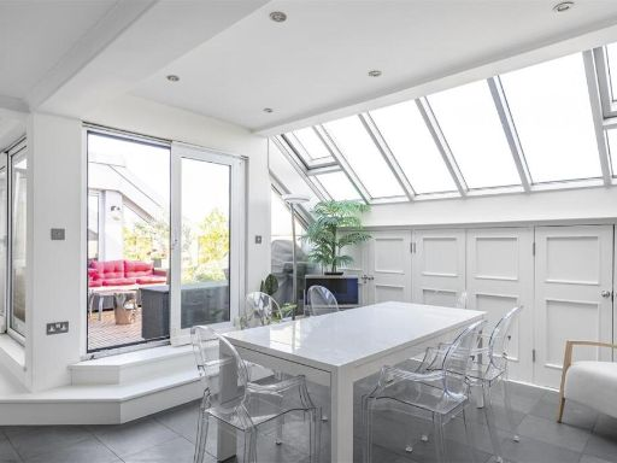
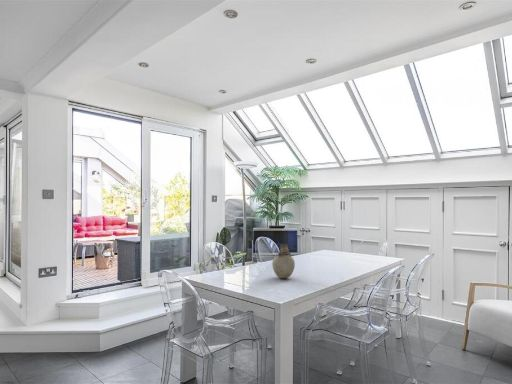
+ vase [271,243,296,279]
